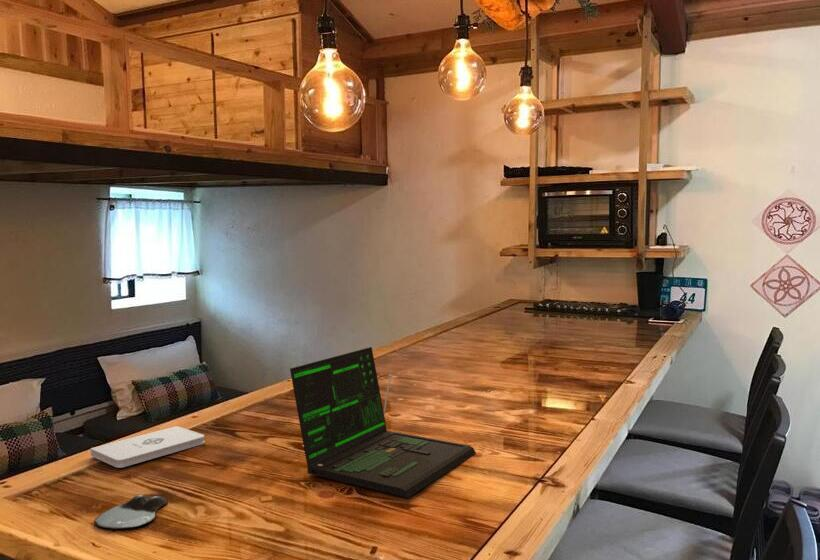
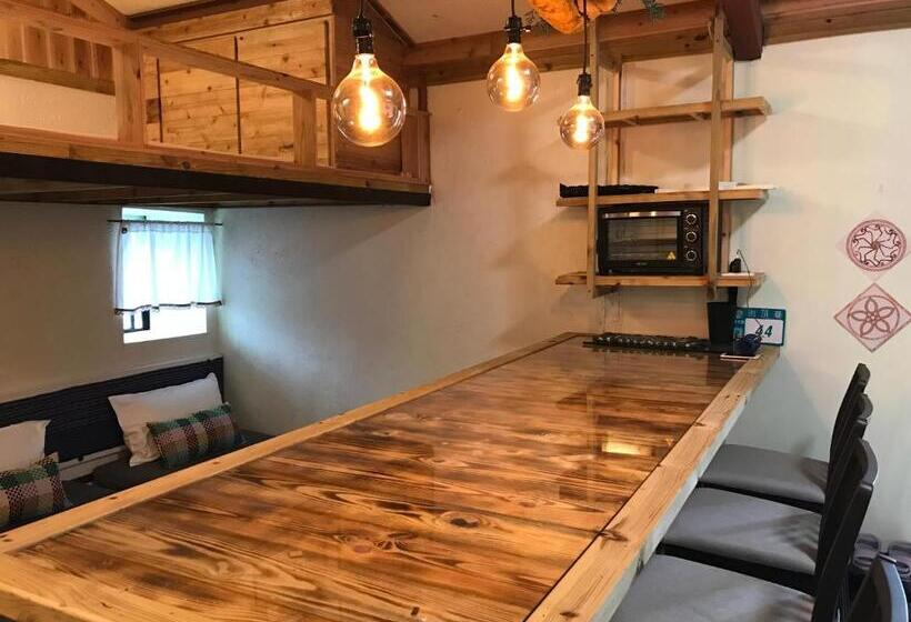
- laptop [289,346,477,498]
- computer mouse [93,494,169,530]
- notepad [89,425,206,469]
